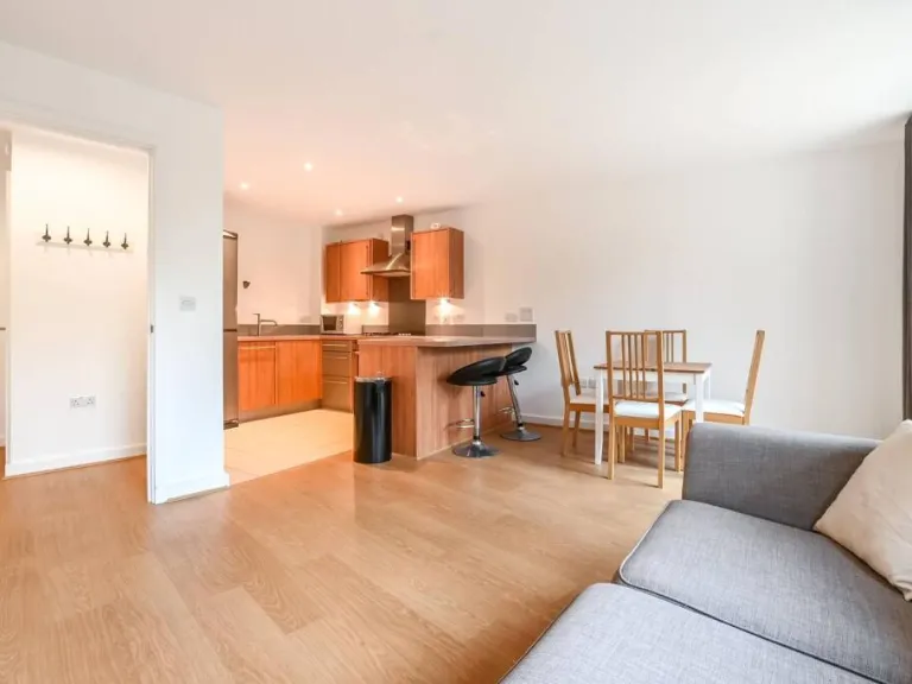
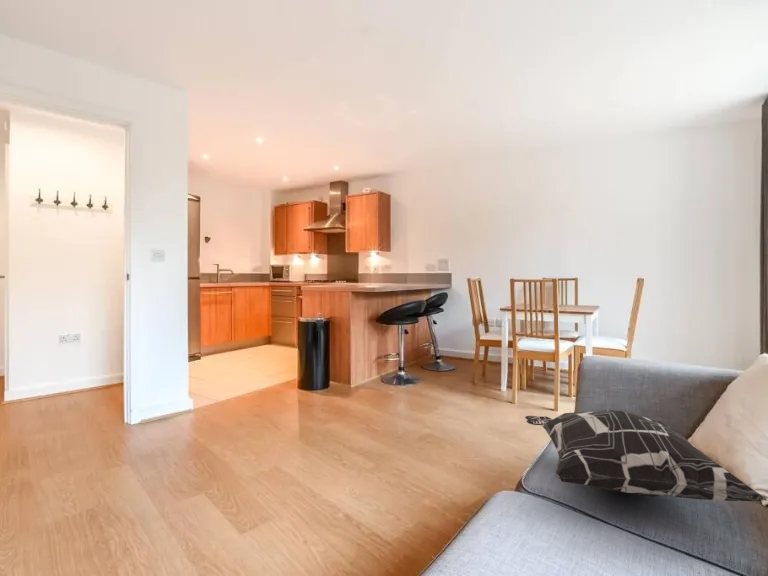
+ decorative pillow [524,409,767,502]
